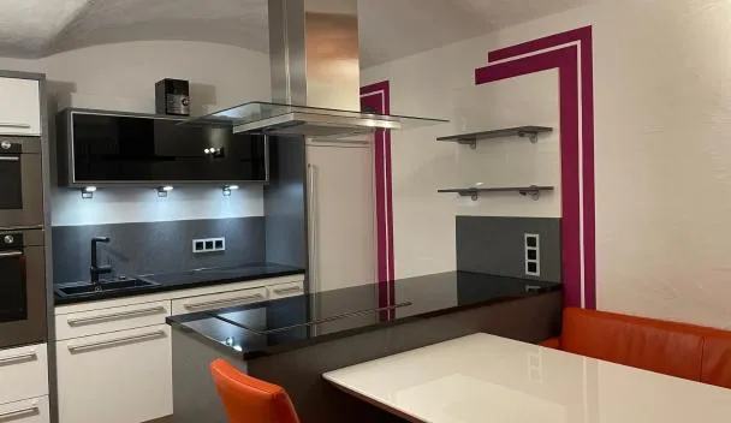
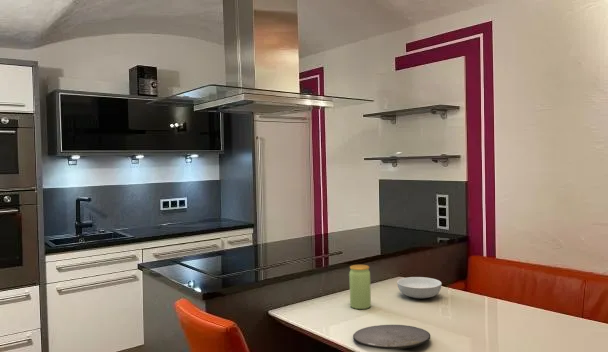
+ serving bowl [396,276,443,300]
+ jar [348,264,372,310]
+ plate [352,324,431,350]
